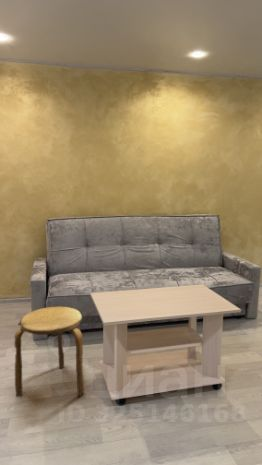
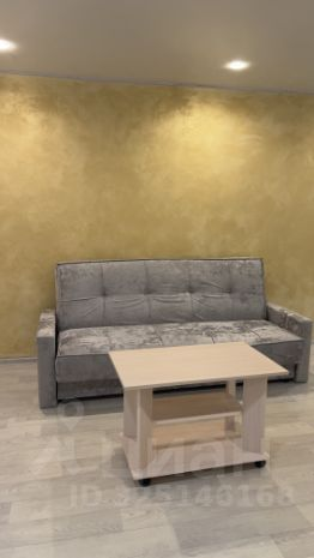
- stool [13,306,85,397]
